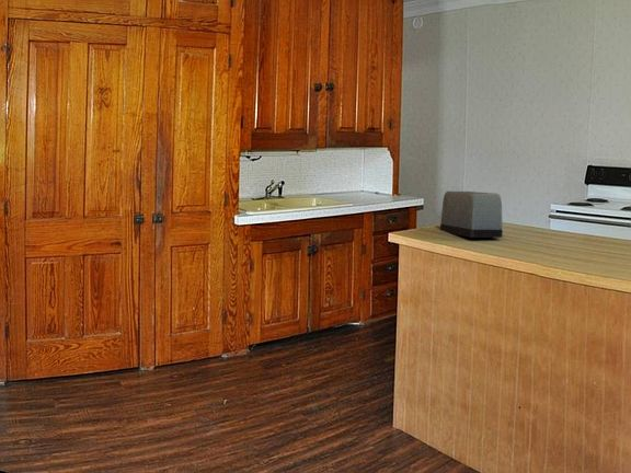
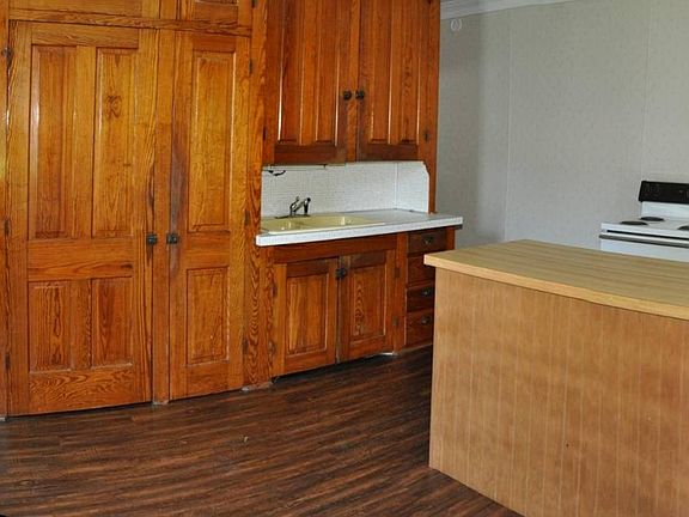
- toaster [439,191,504,239]
